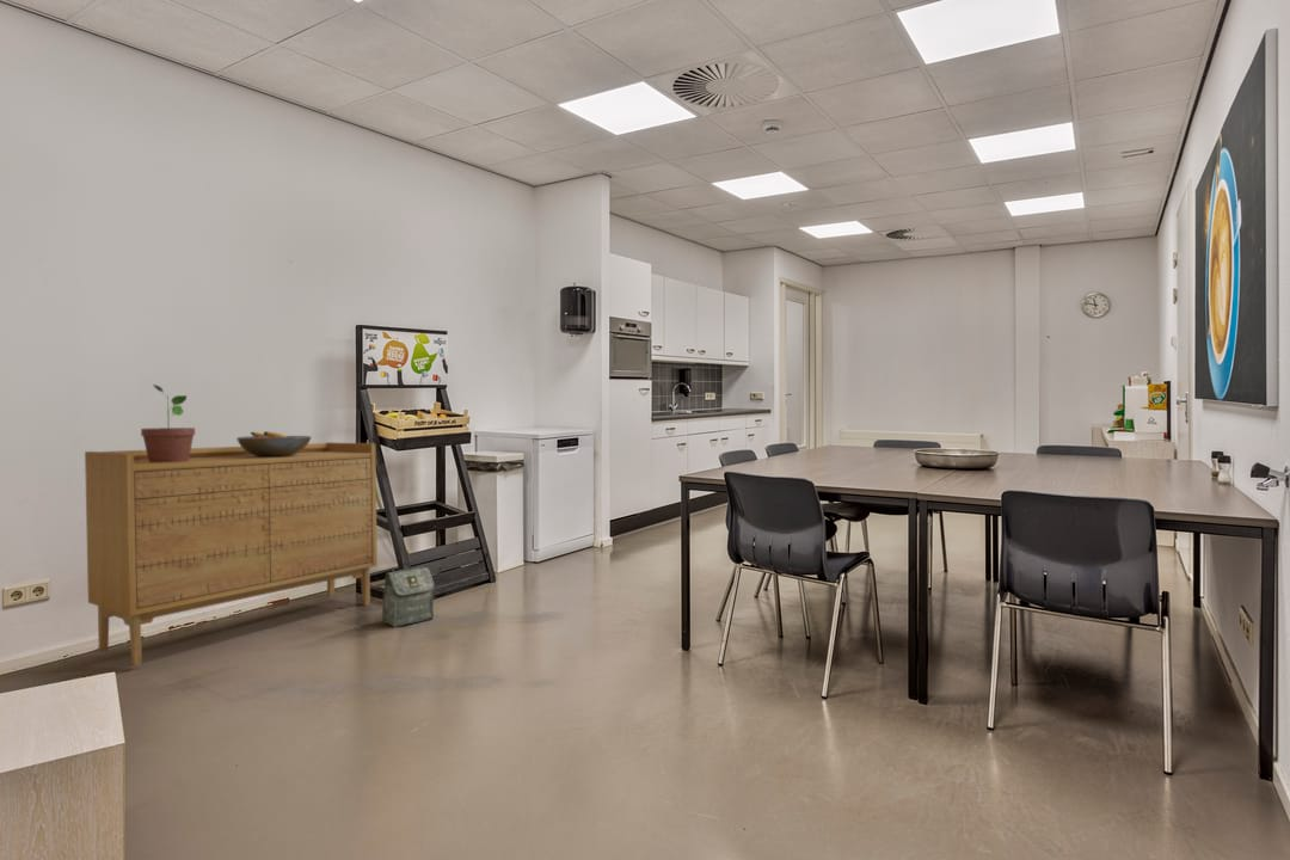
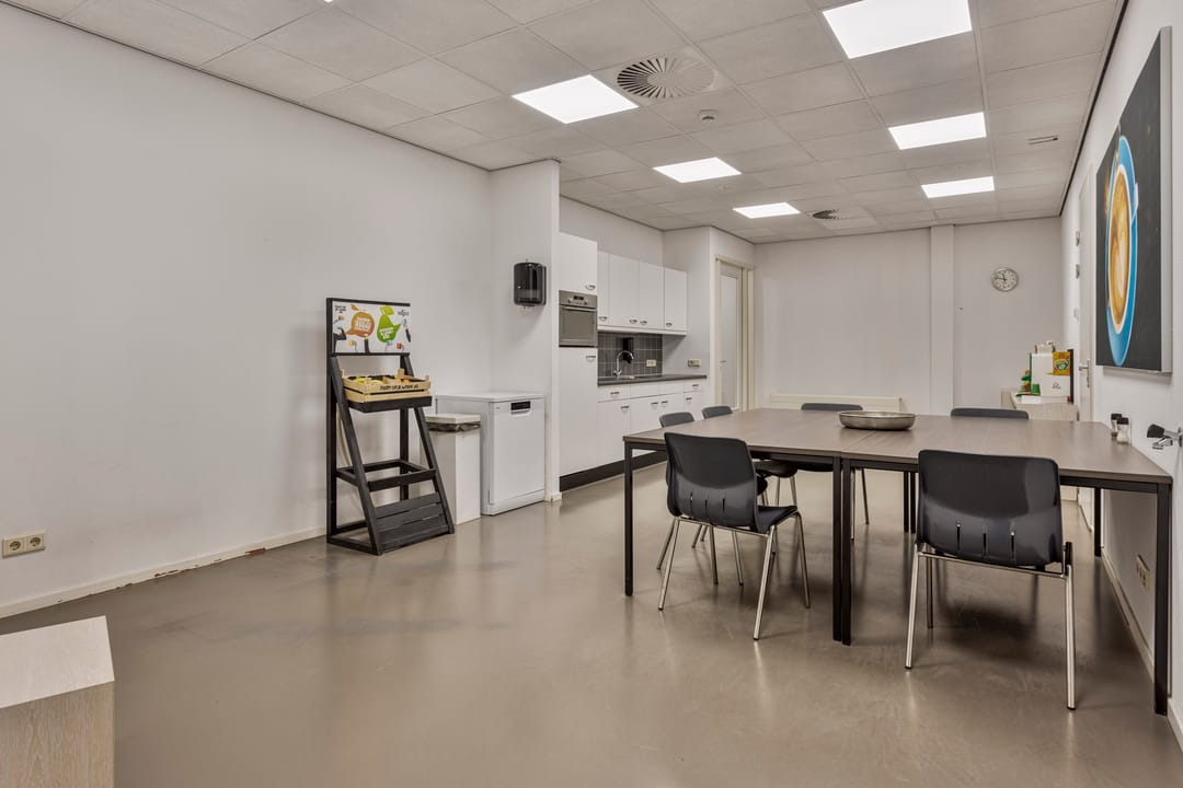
- potted plant [140,383,196,462]
- fruit bowl [235,430,313,457]
- sideboard [84,441,379,666]
- bag [381,566,435,628]
